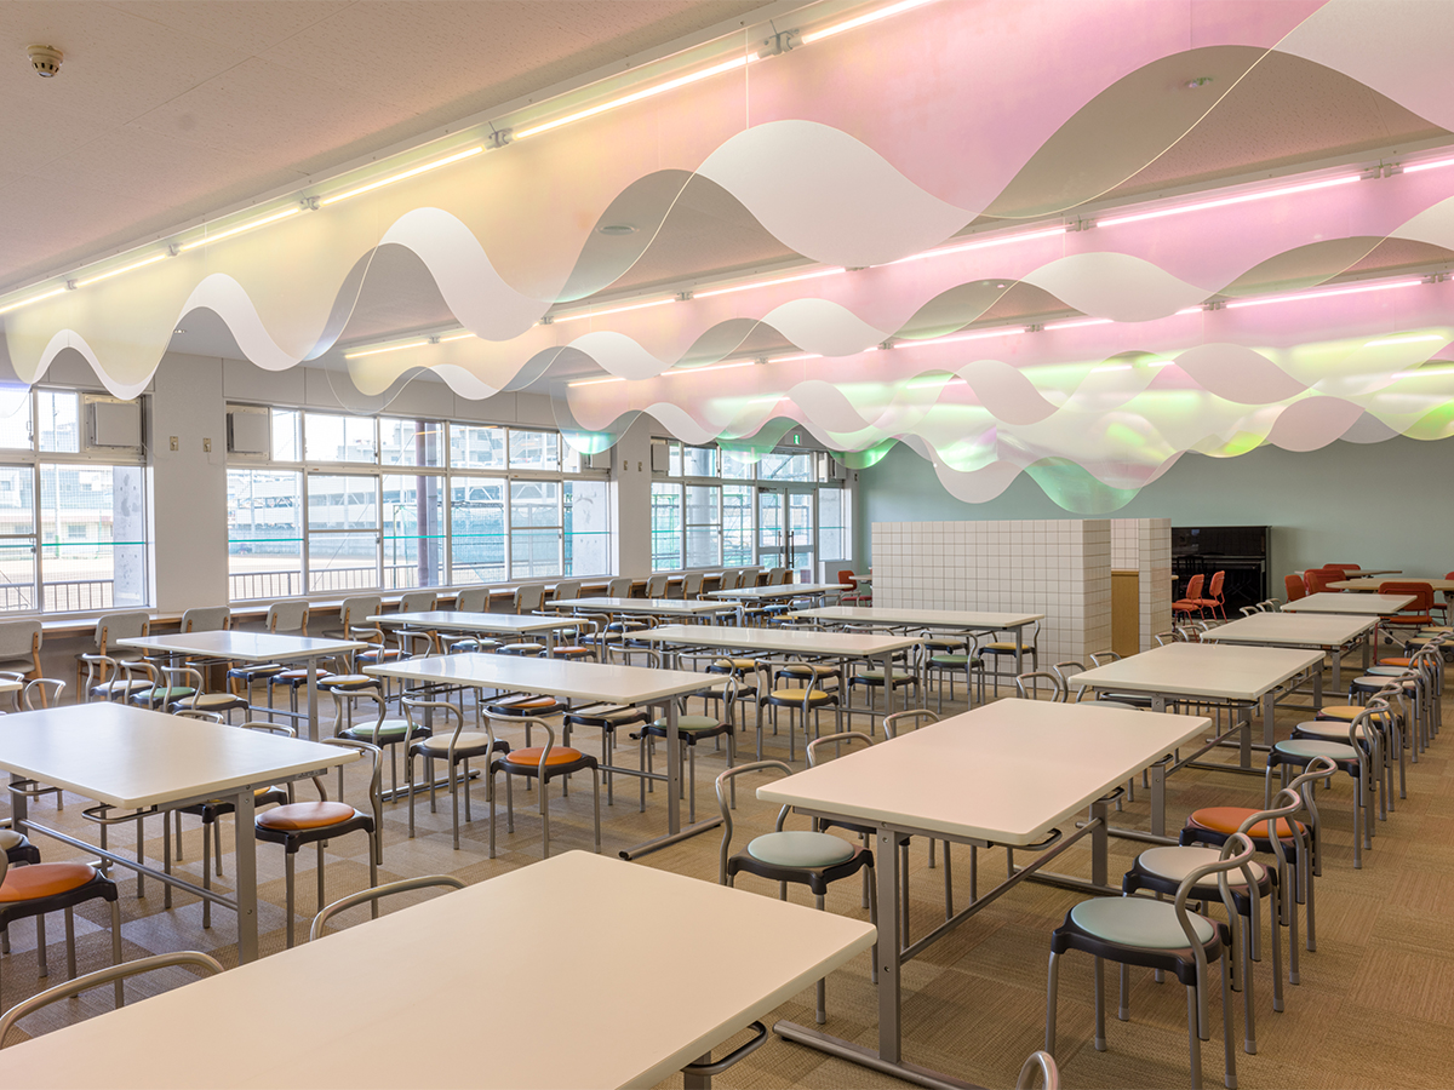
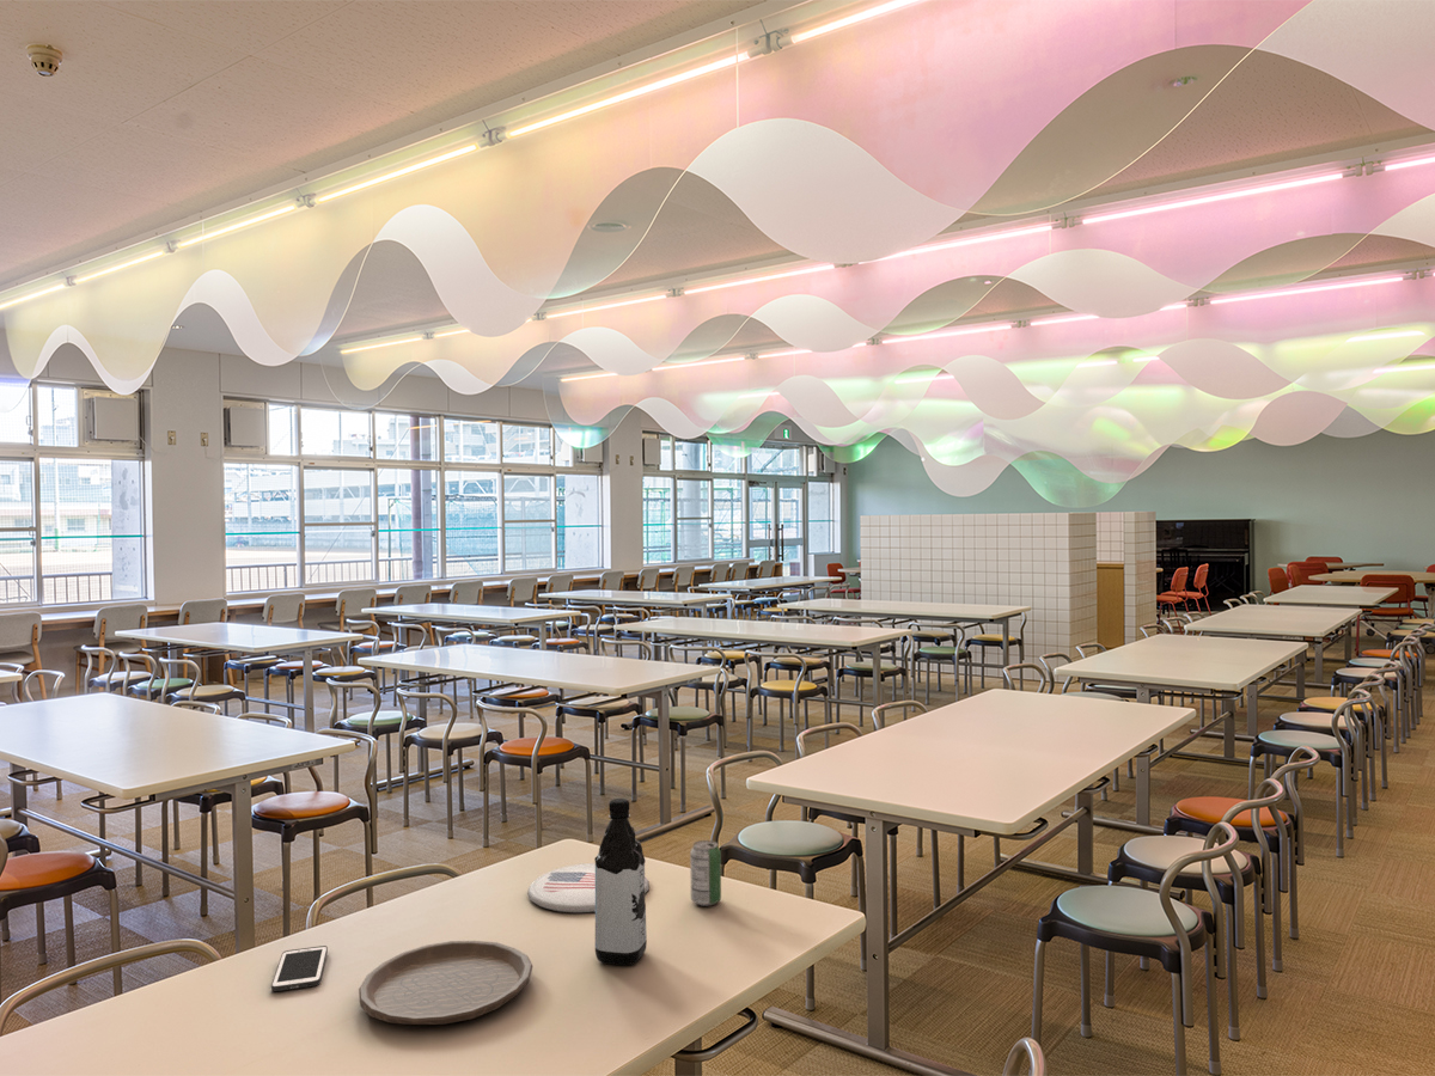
+ plate [358,940,533,1026]
+ cell phone [270,944,329,992]
+ plate [526,862,651,915]
+ beverage can [689,839,722,907]
+ water bottle [593,797,648,966]
